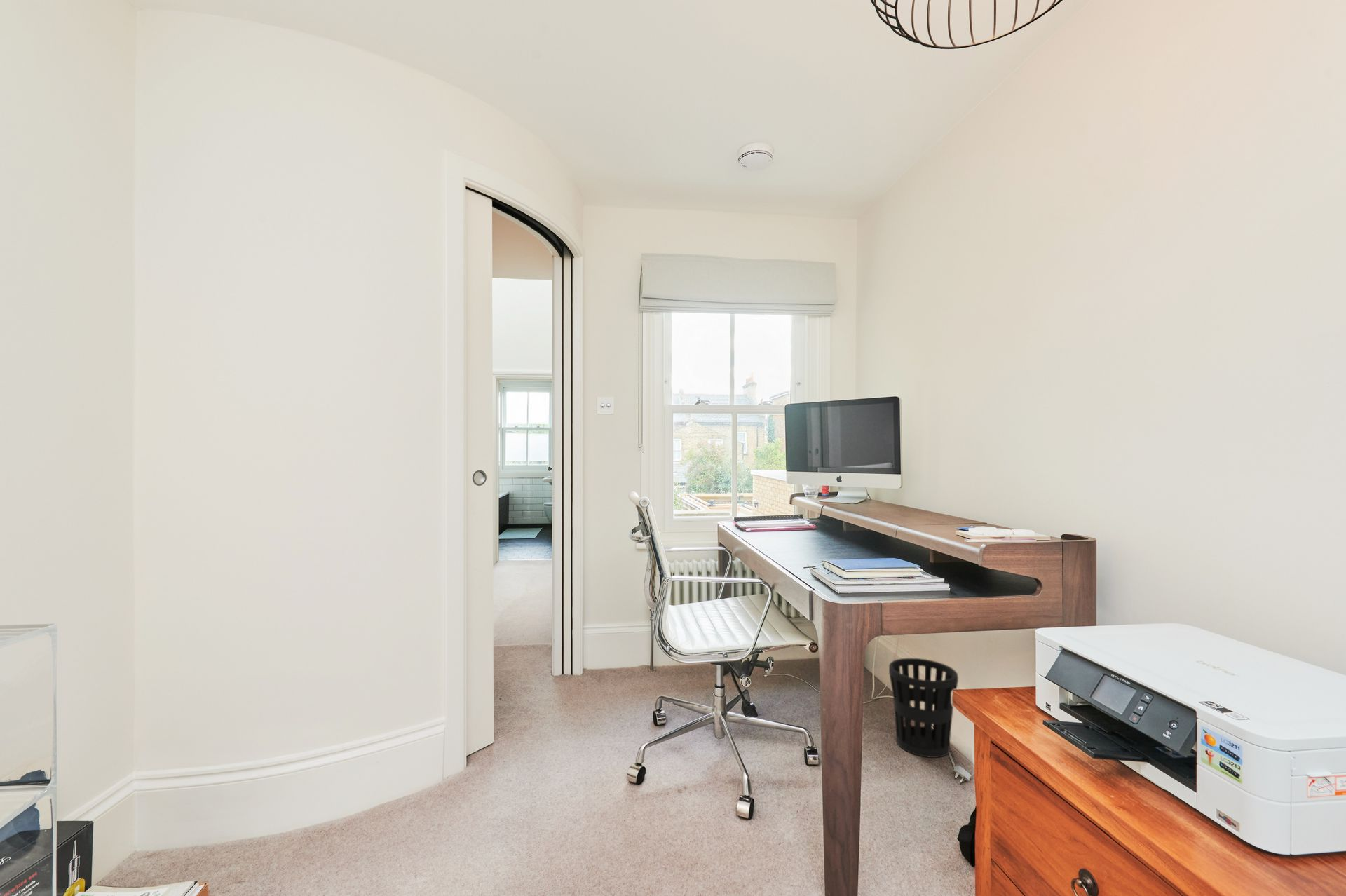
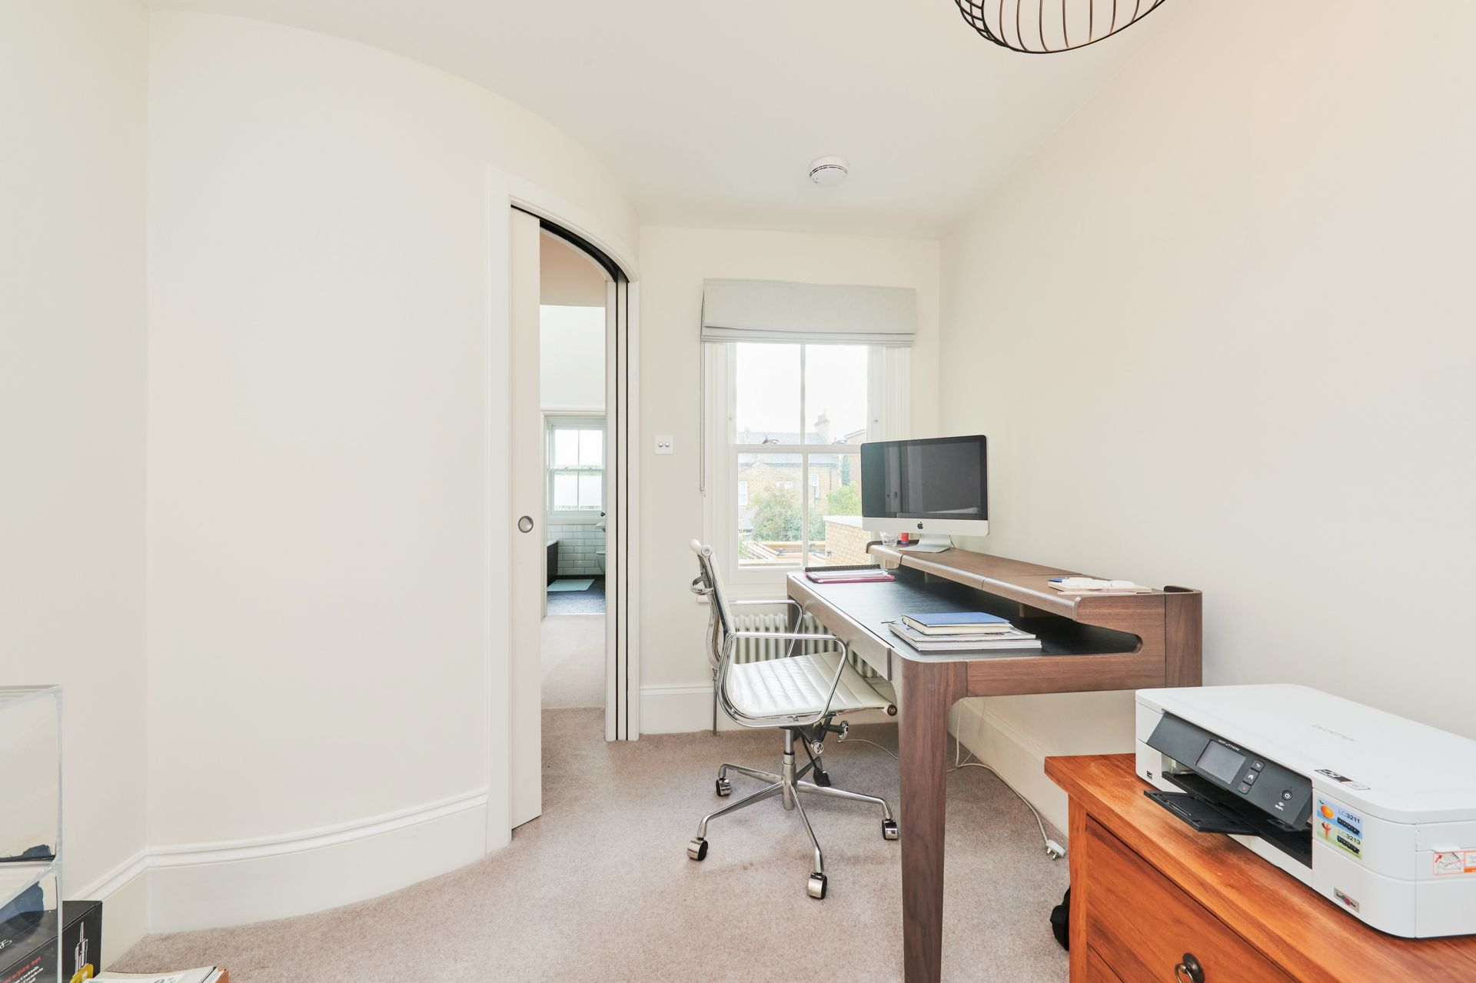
- wastebasket [888,658,959,759]
